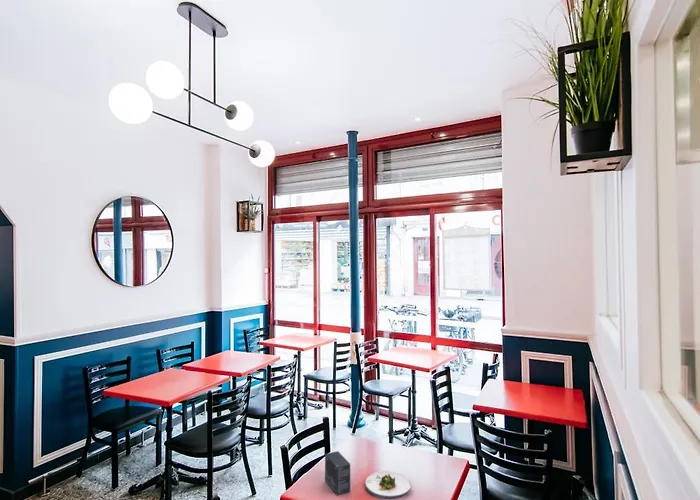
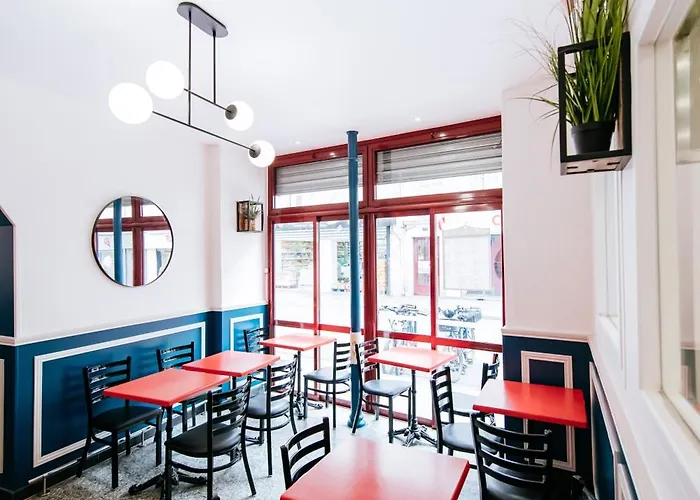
- salad plate [364,470,412,500]
- small box [324,450,351,496]
